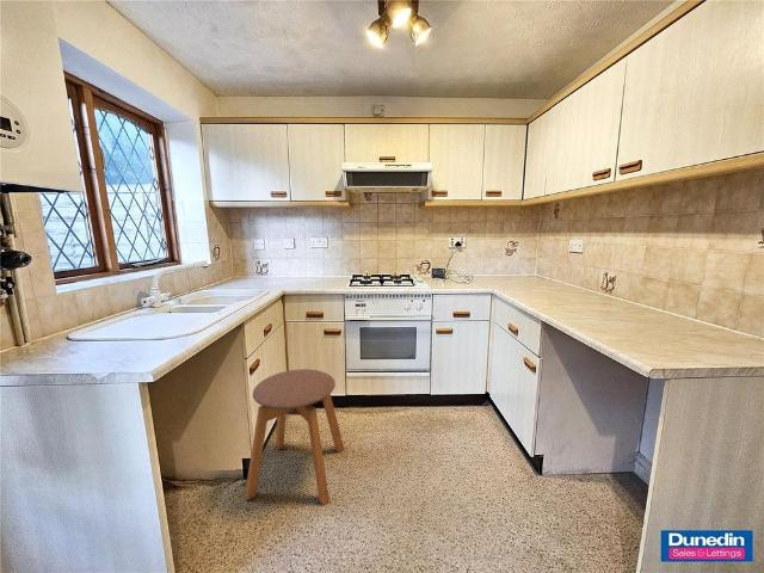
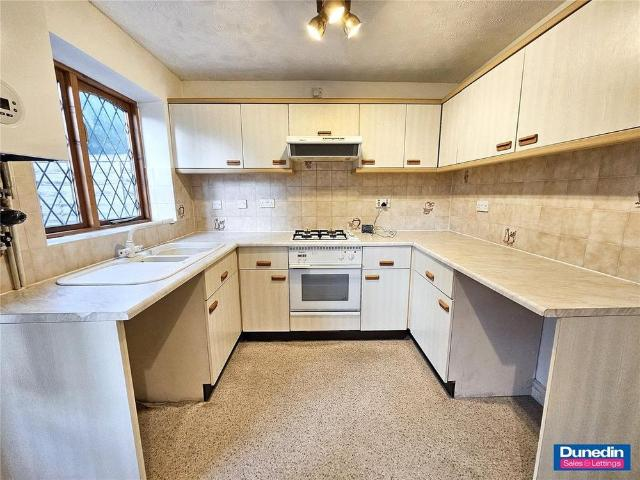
- stool [244,368,345,506]
